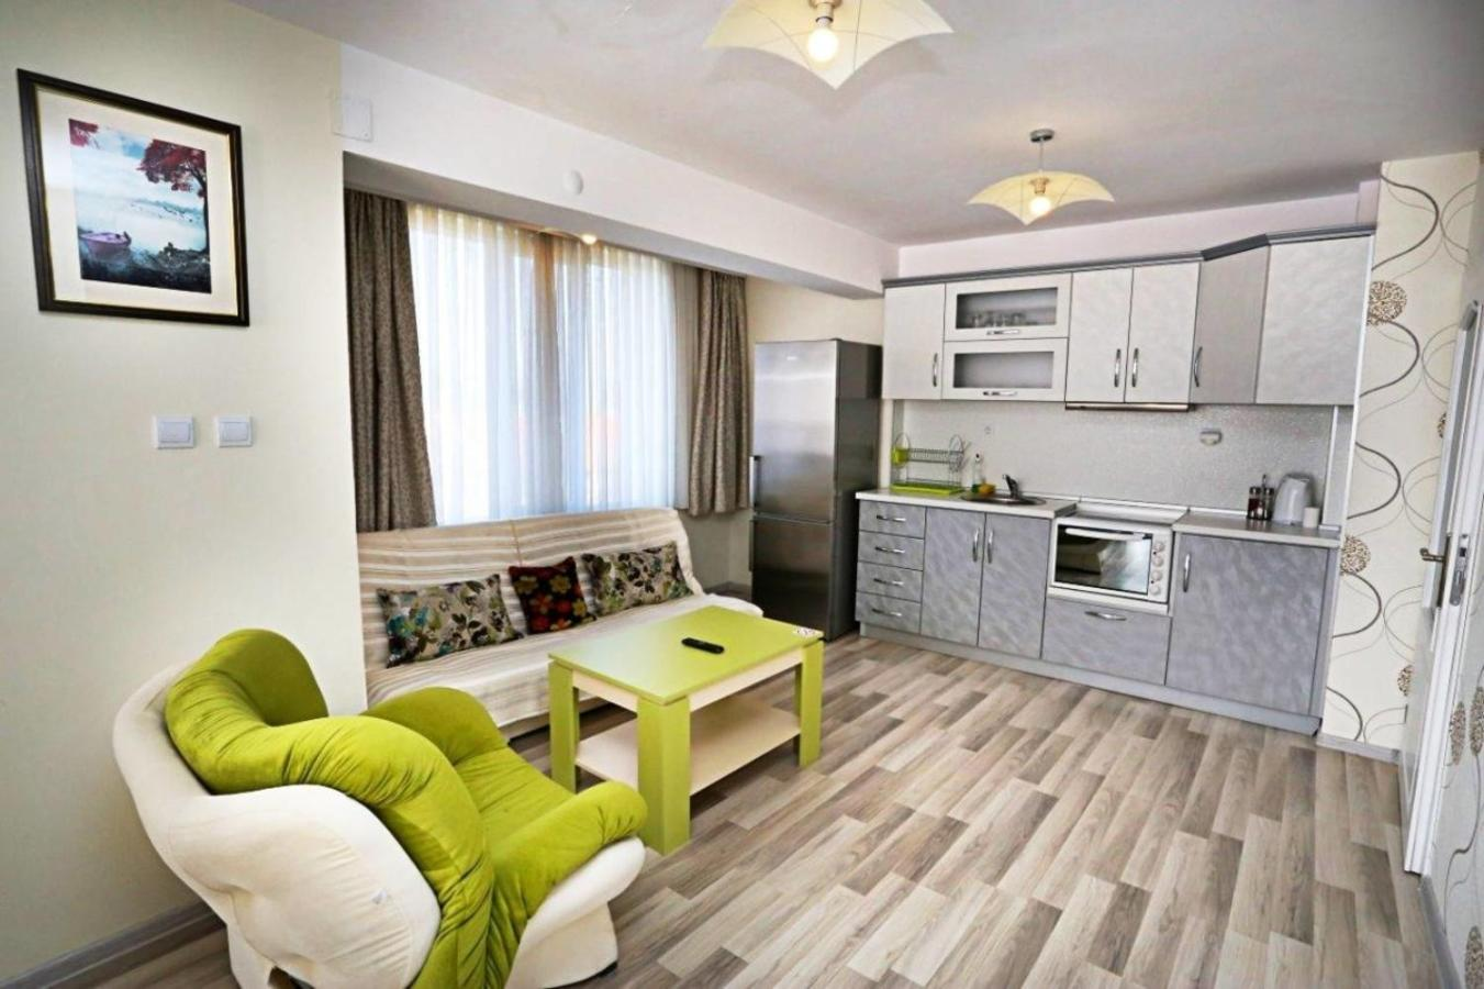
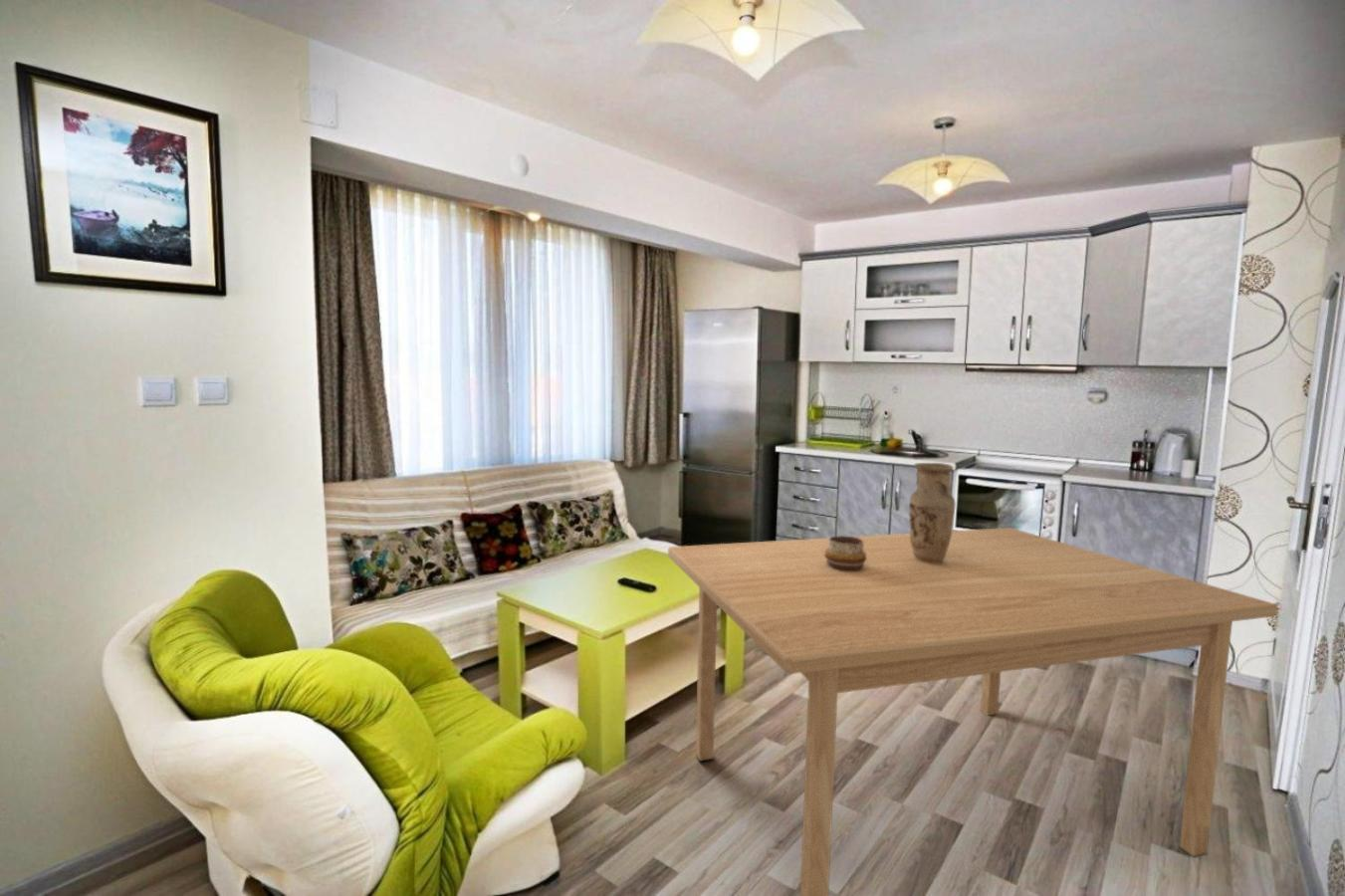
+ vase [908,462,956,564]
+ decorative bowl [824,535,866,570]
+ table [667,527,1279,896]
